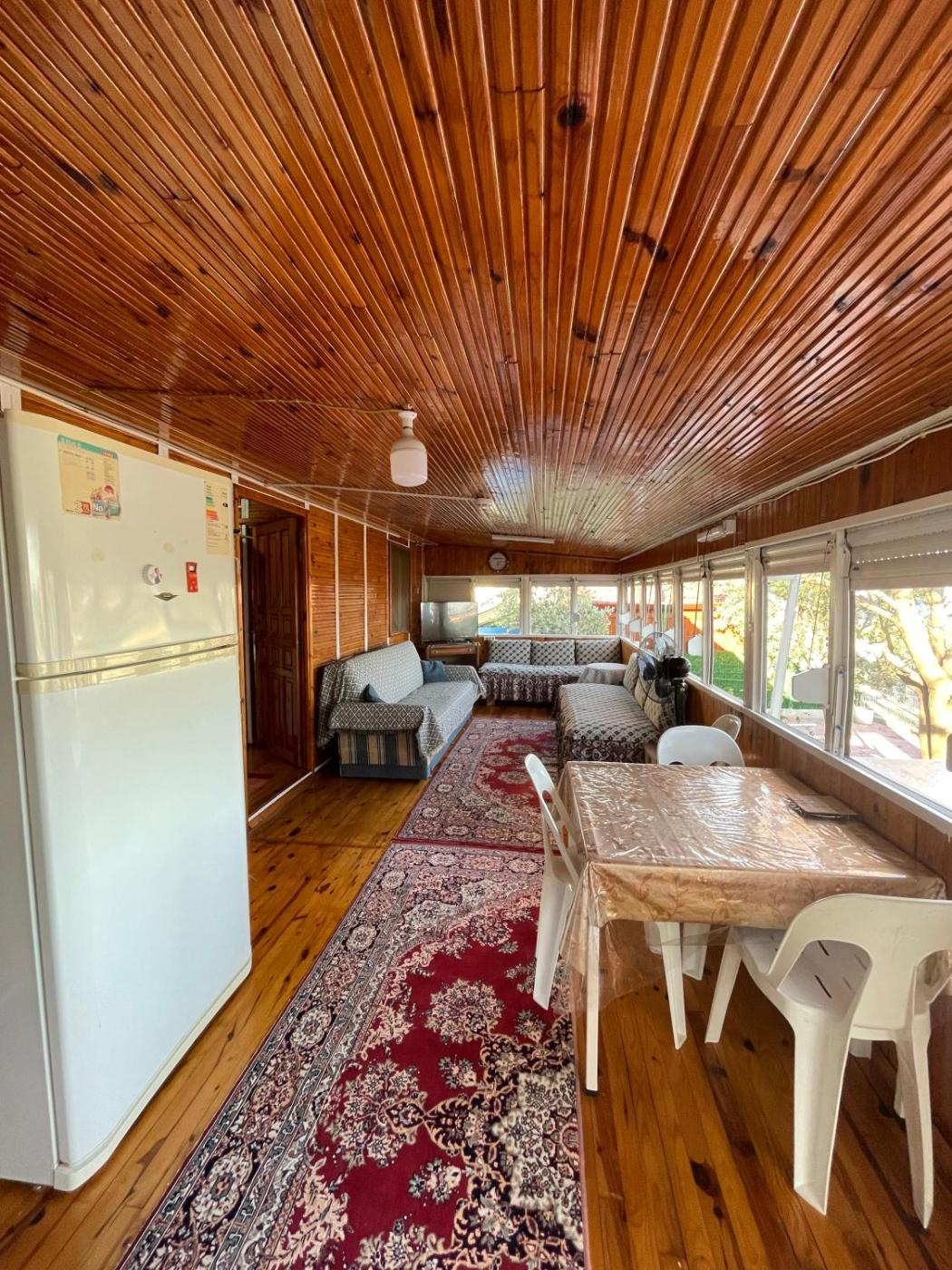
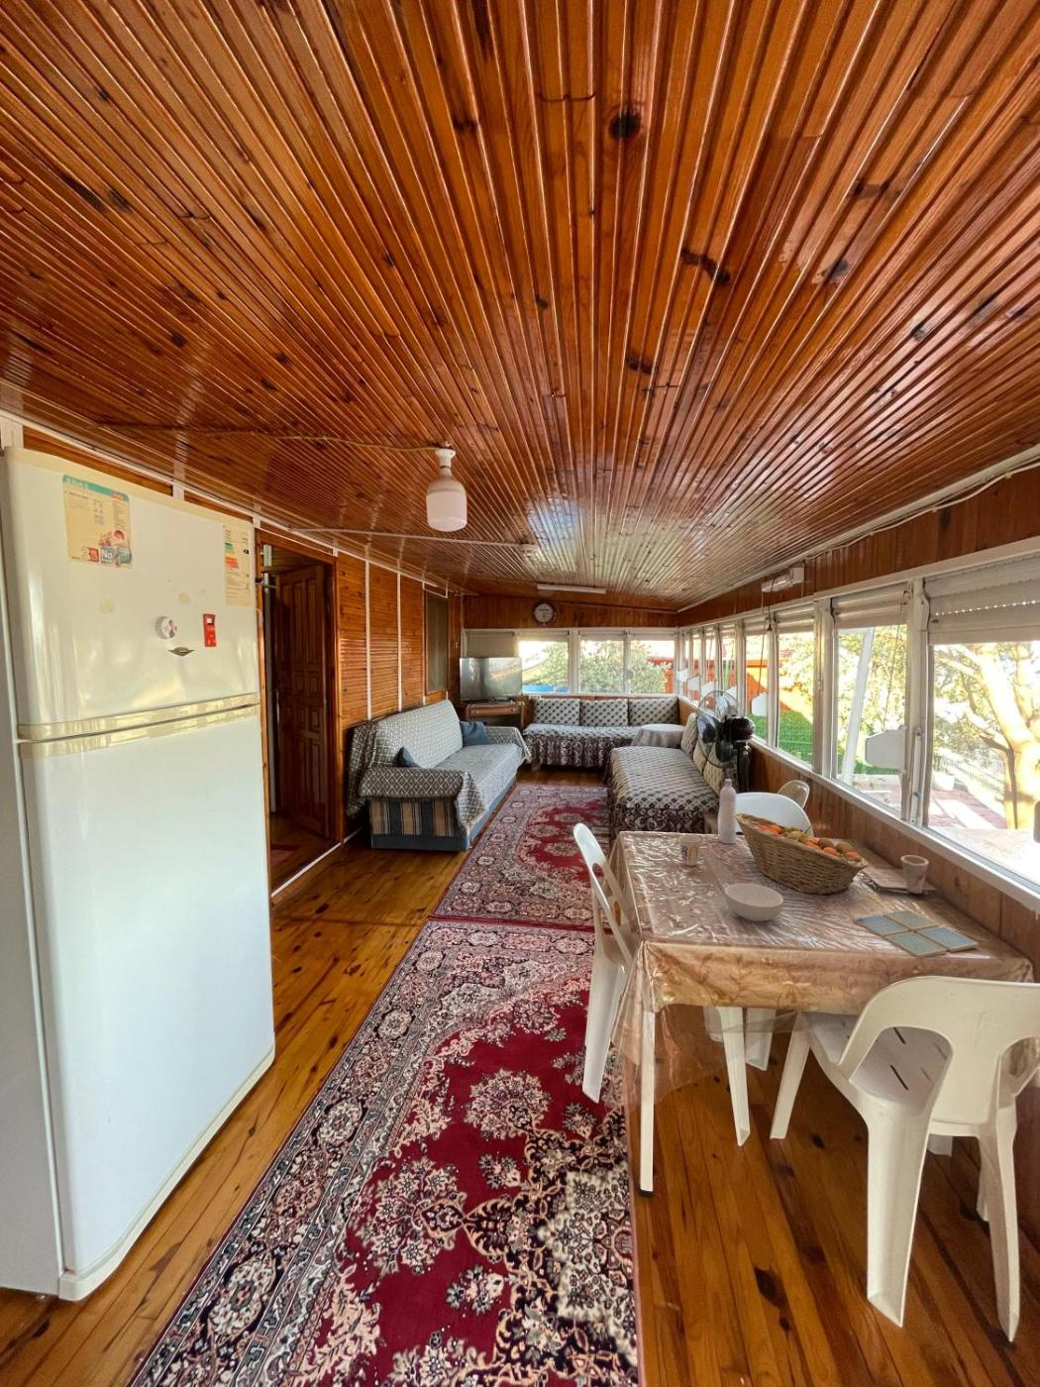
+ bottle [718,778,737,845]
+ drink coaster [852,909,980,959]
+ cup [900,854,929,894]
+ fruit basket [734,813,870,896]
+ cereal bowl [724,882,784,923]
+ cup [678,834,701,867]
